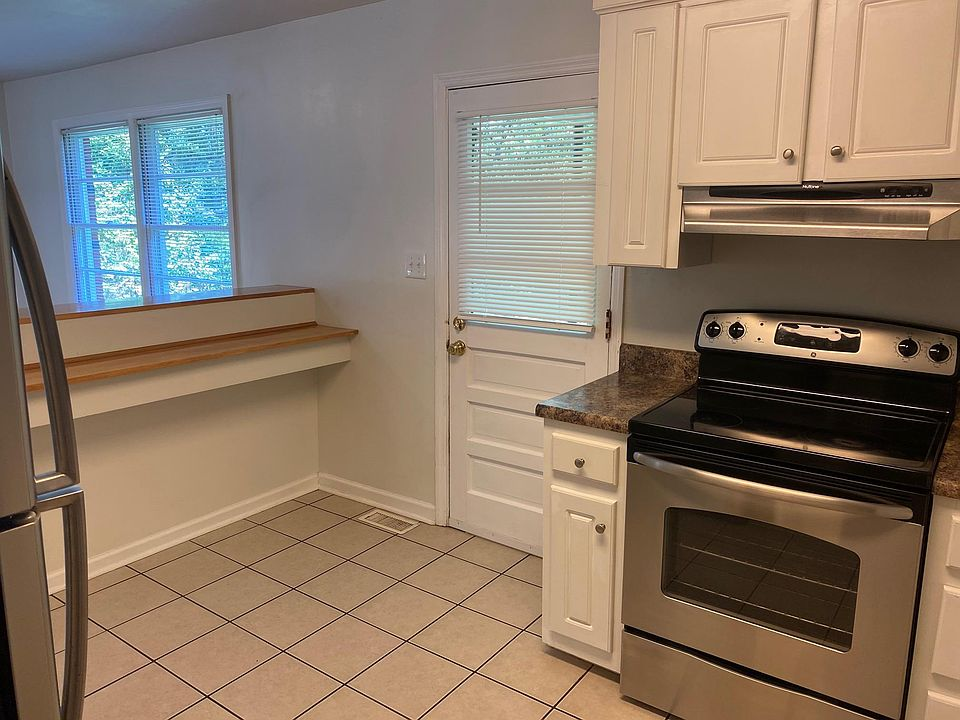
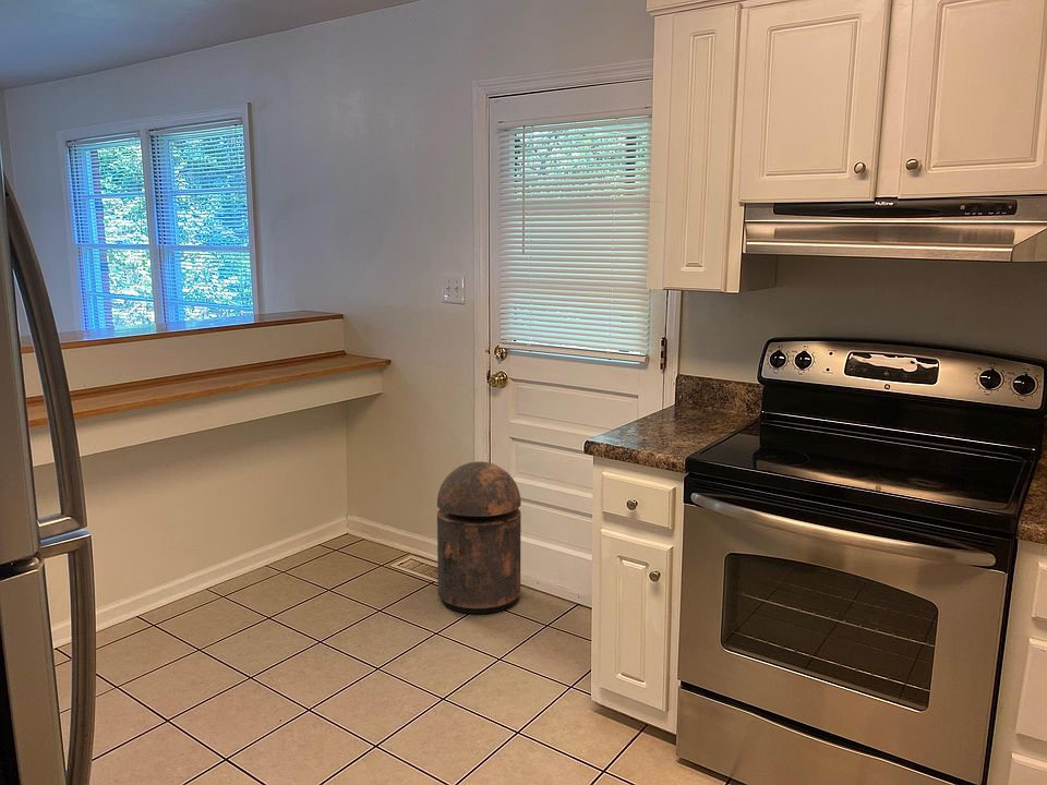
+ trash can [436,460,522,615]
